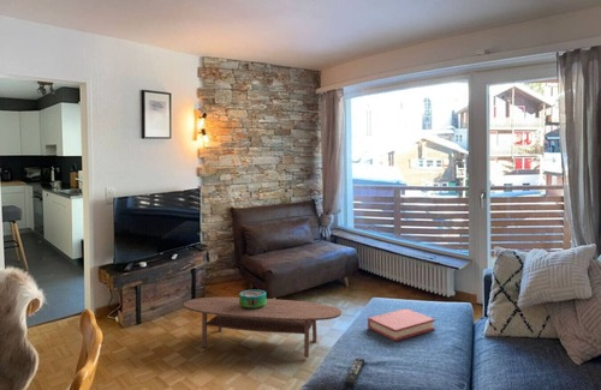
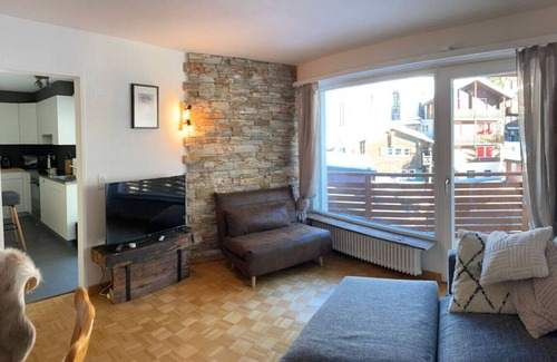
- remote control [344,356,365,388]
- coffee table [183,296,343,359]
- hardback book [367,307,436,342]
- decorative bowl [238,289,268,310]
